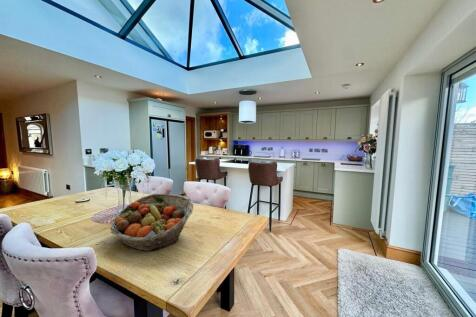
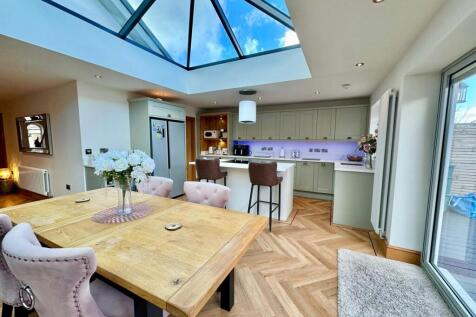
- fruit basket [109,193,194,252]
